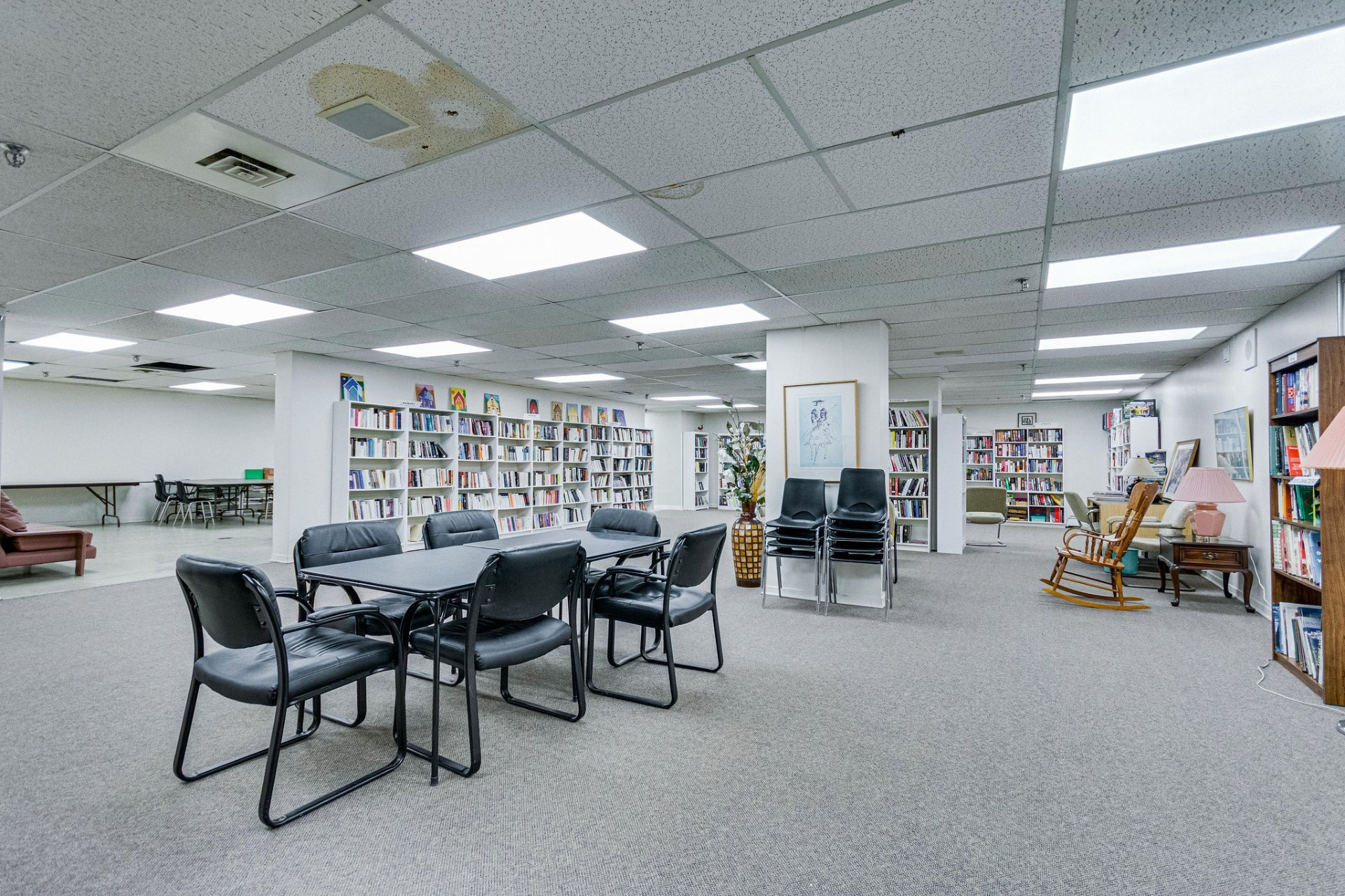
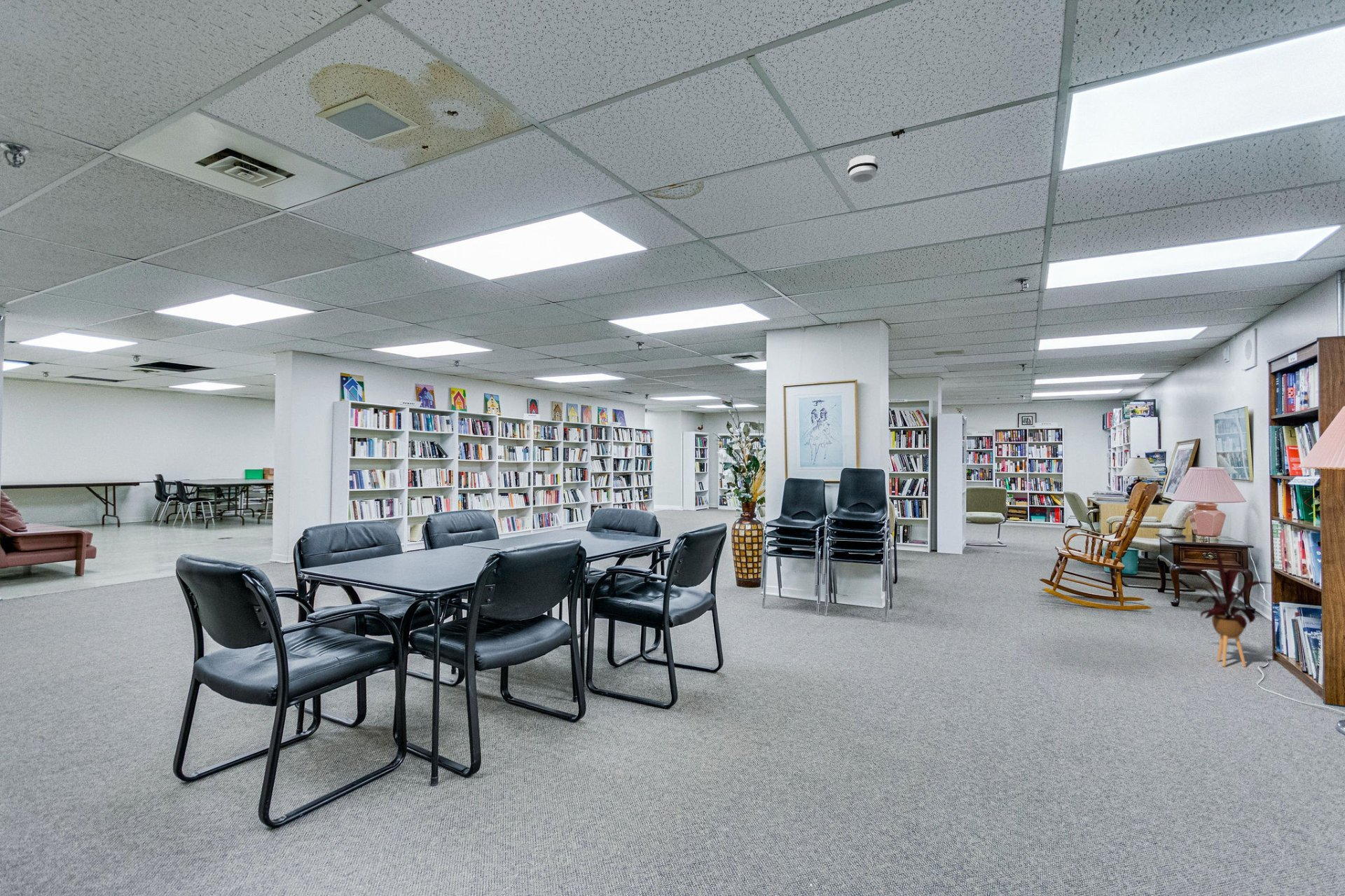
+ smoke detector [847,155,879,184]
+ house plant [1173,546,1275,668]
